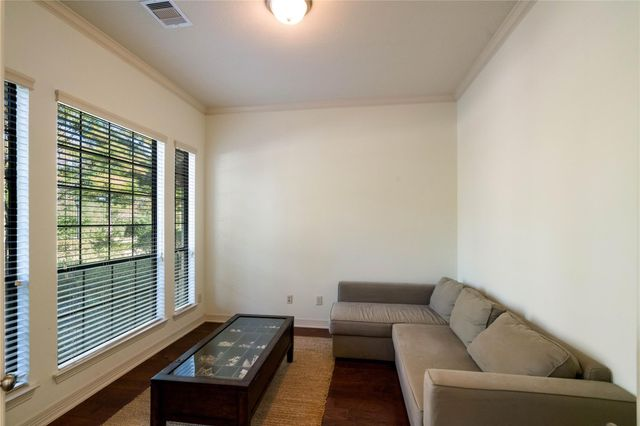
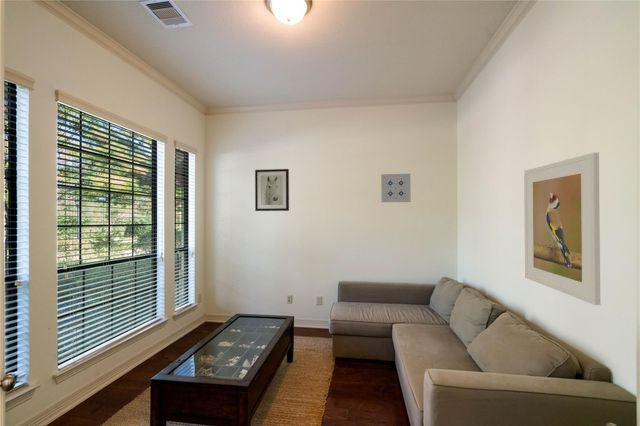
+ wall art [254,168,290,212]
+ wall art [380,173,412,203]
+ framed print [523,151,601,306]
